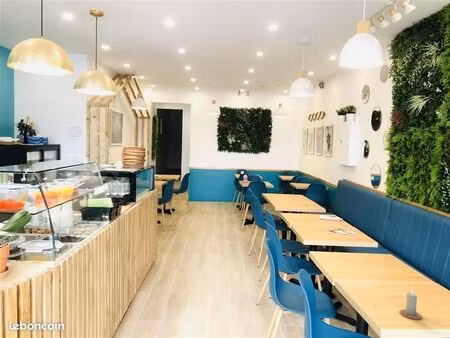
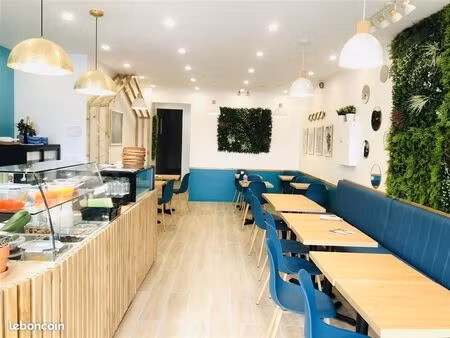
- candle [399,287,423,320]
